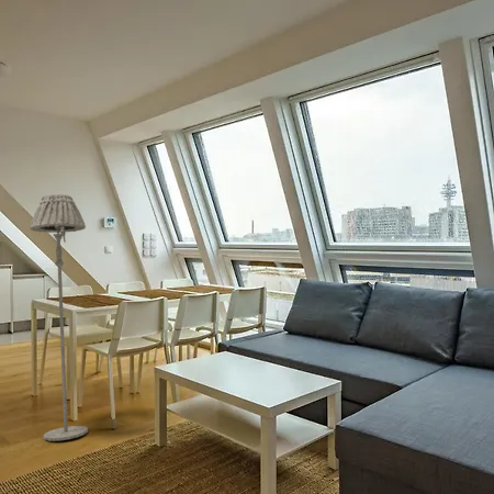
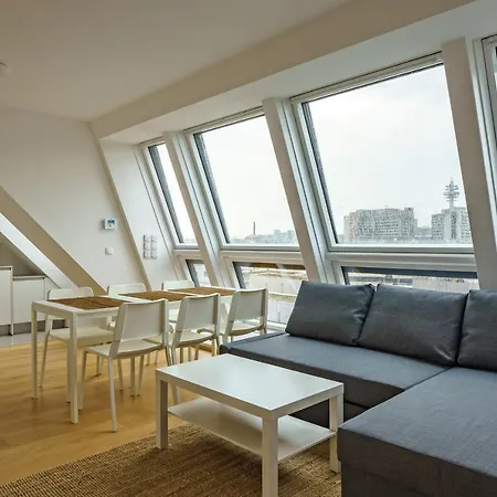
- floor lamp [29,193,89,442]
